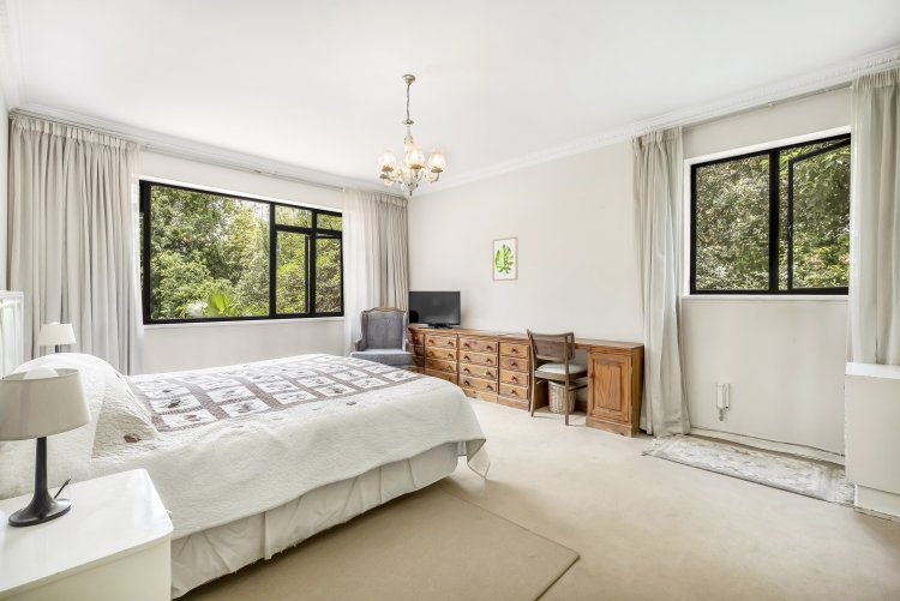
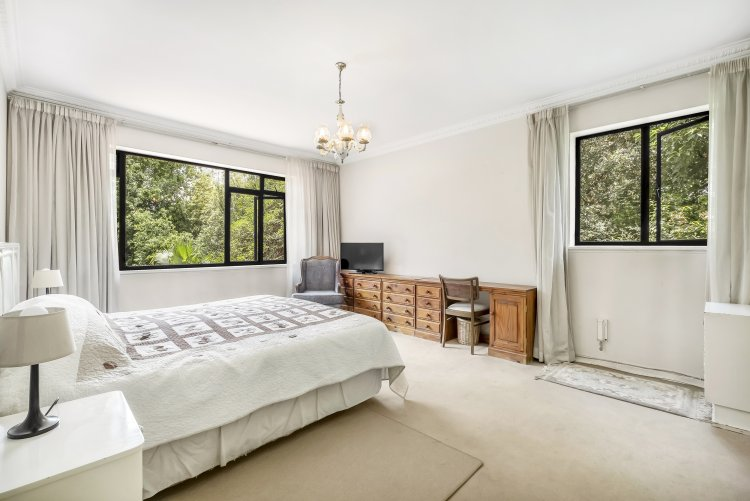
- wall art [491,236,520,282]
